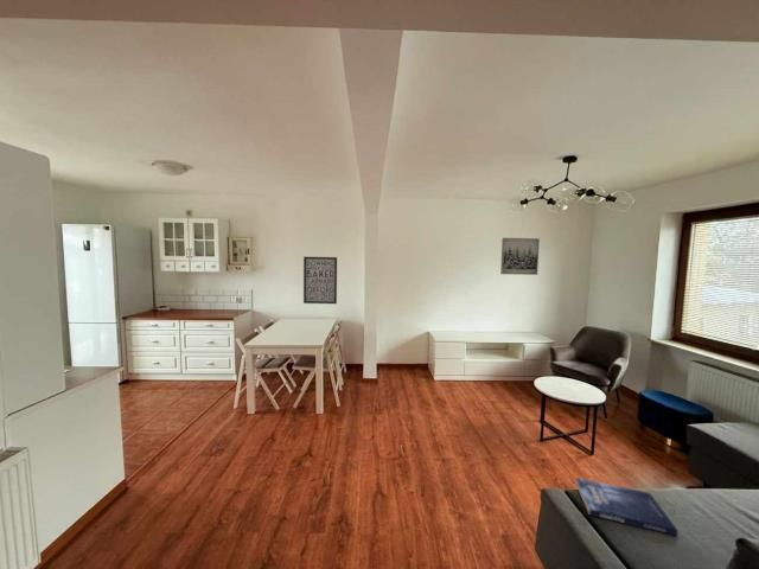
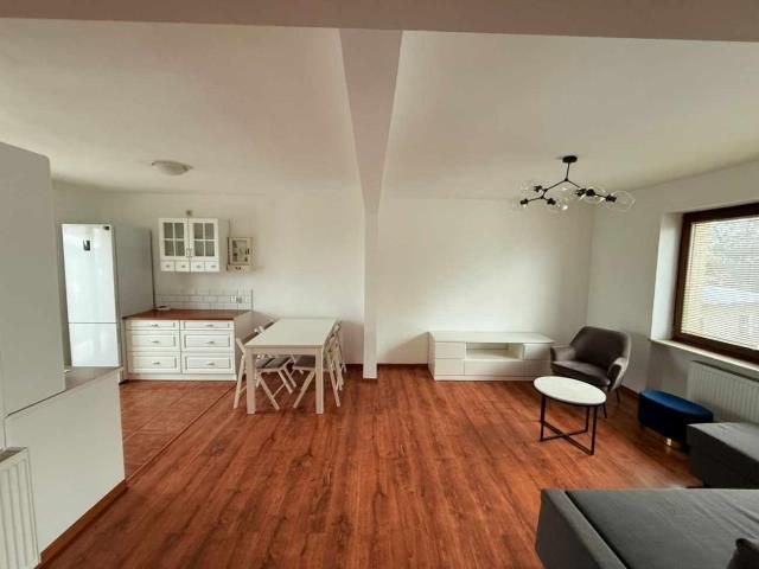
- book [574,477,678,537]
- wall art [499,237,541,276]
- wall art [302,256,338,305]
